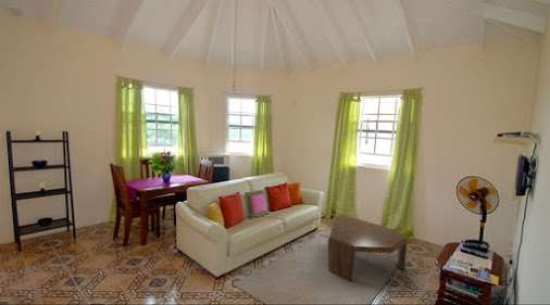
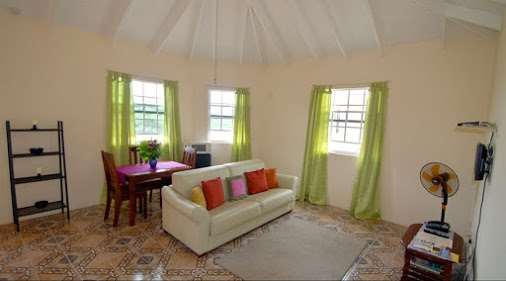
- coffee table [327,215,408,282]
